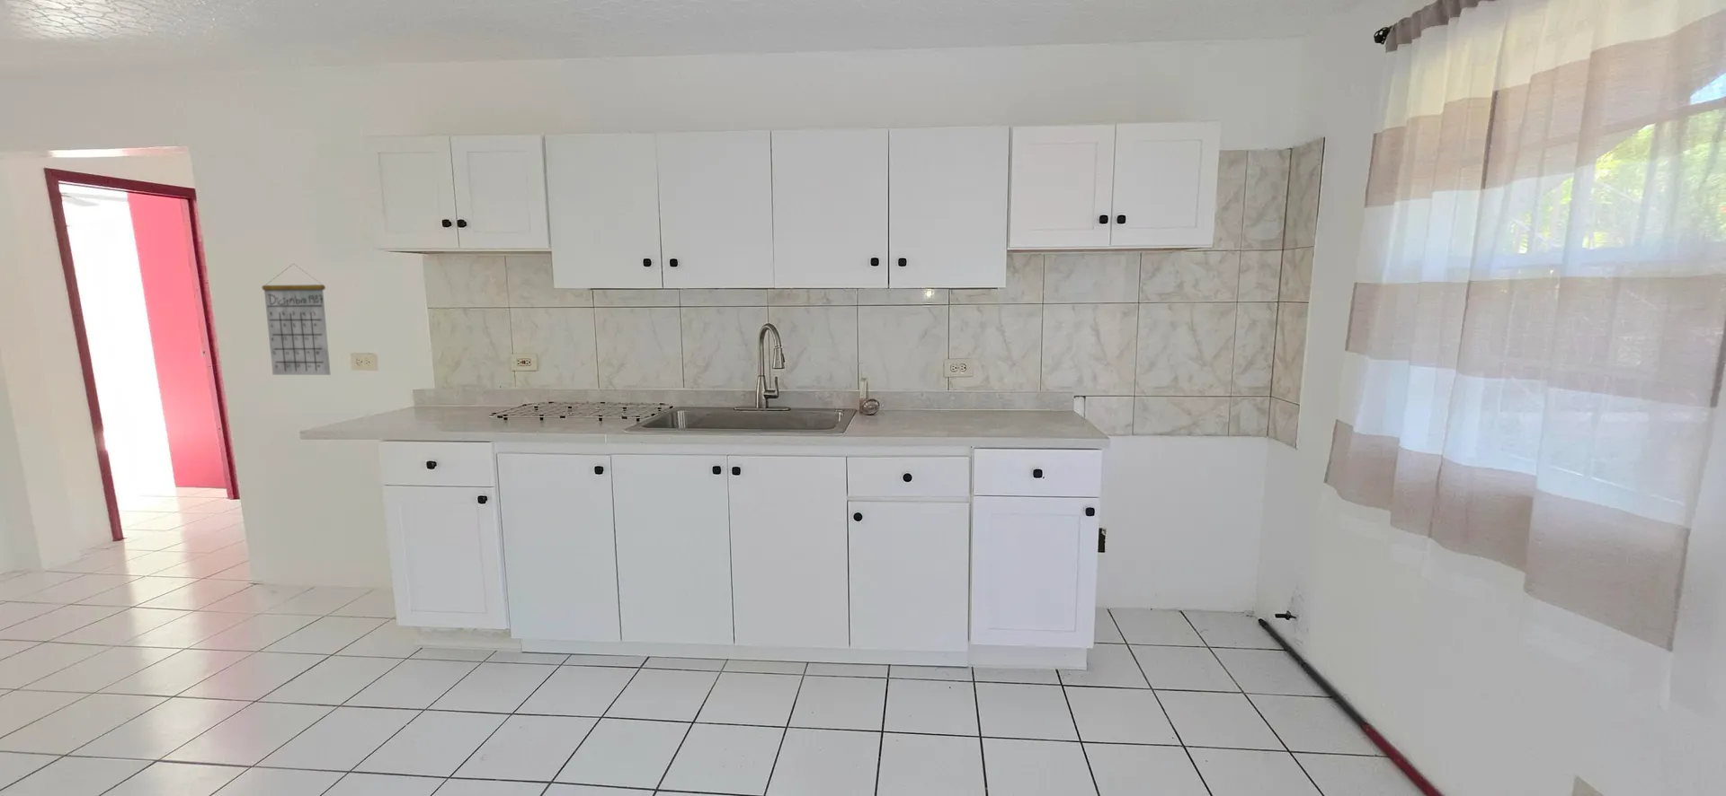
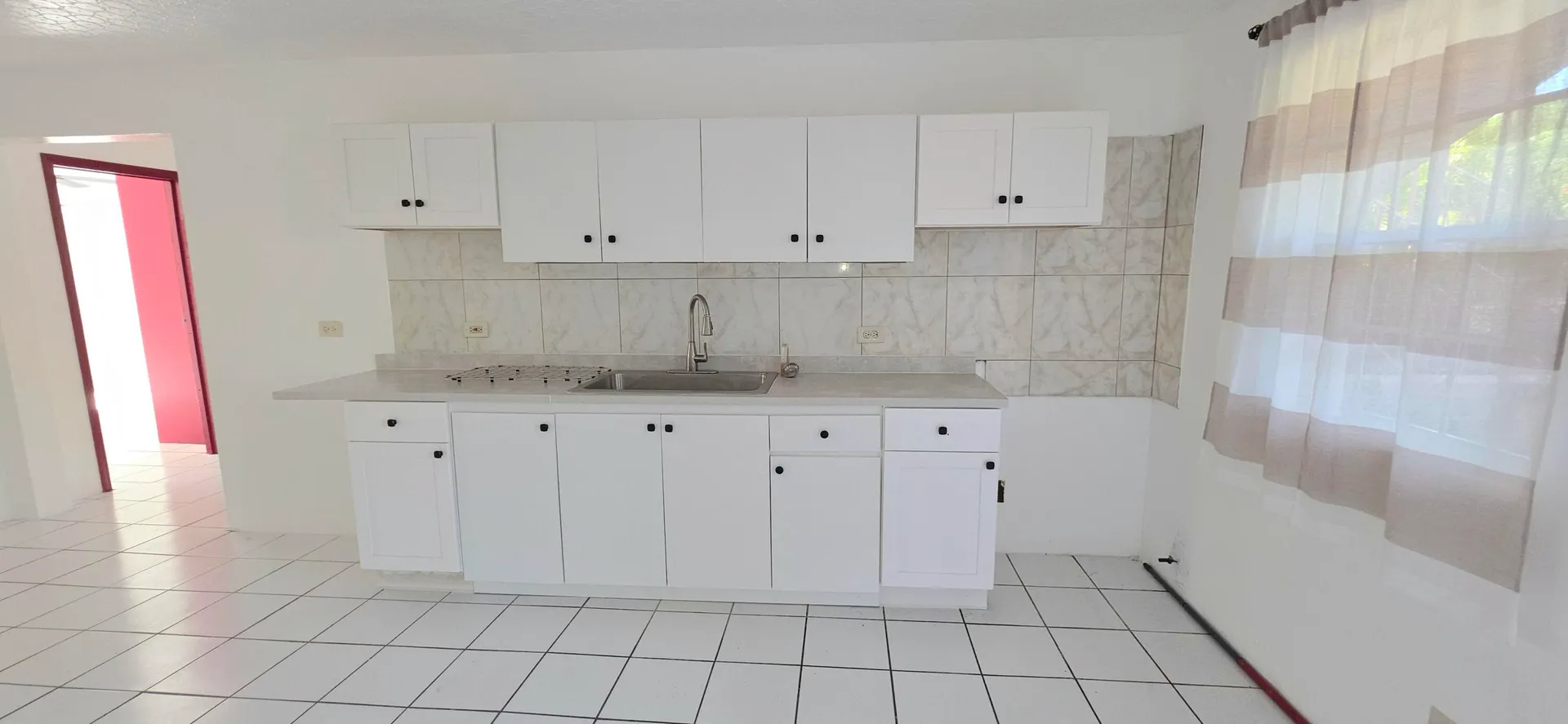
- calendar [261,263,331,376]
